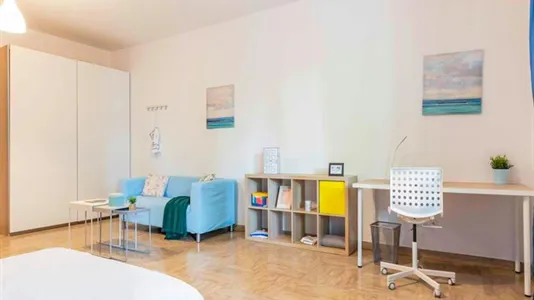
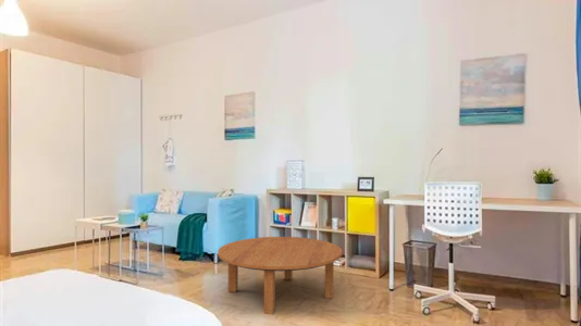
+ coffee table [217,236,343,315]
